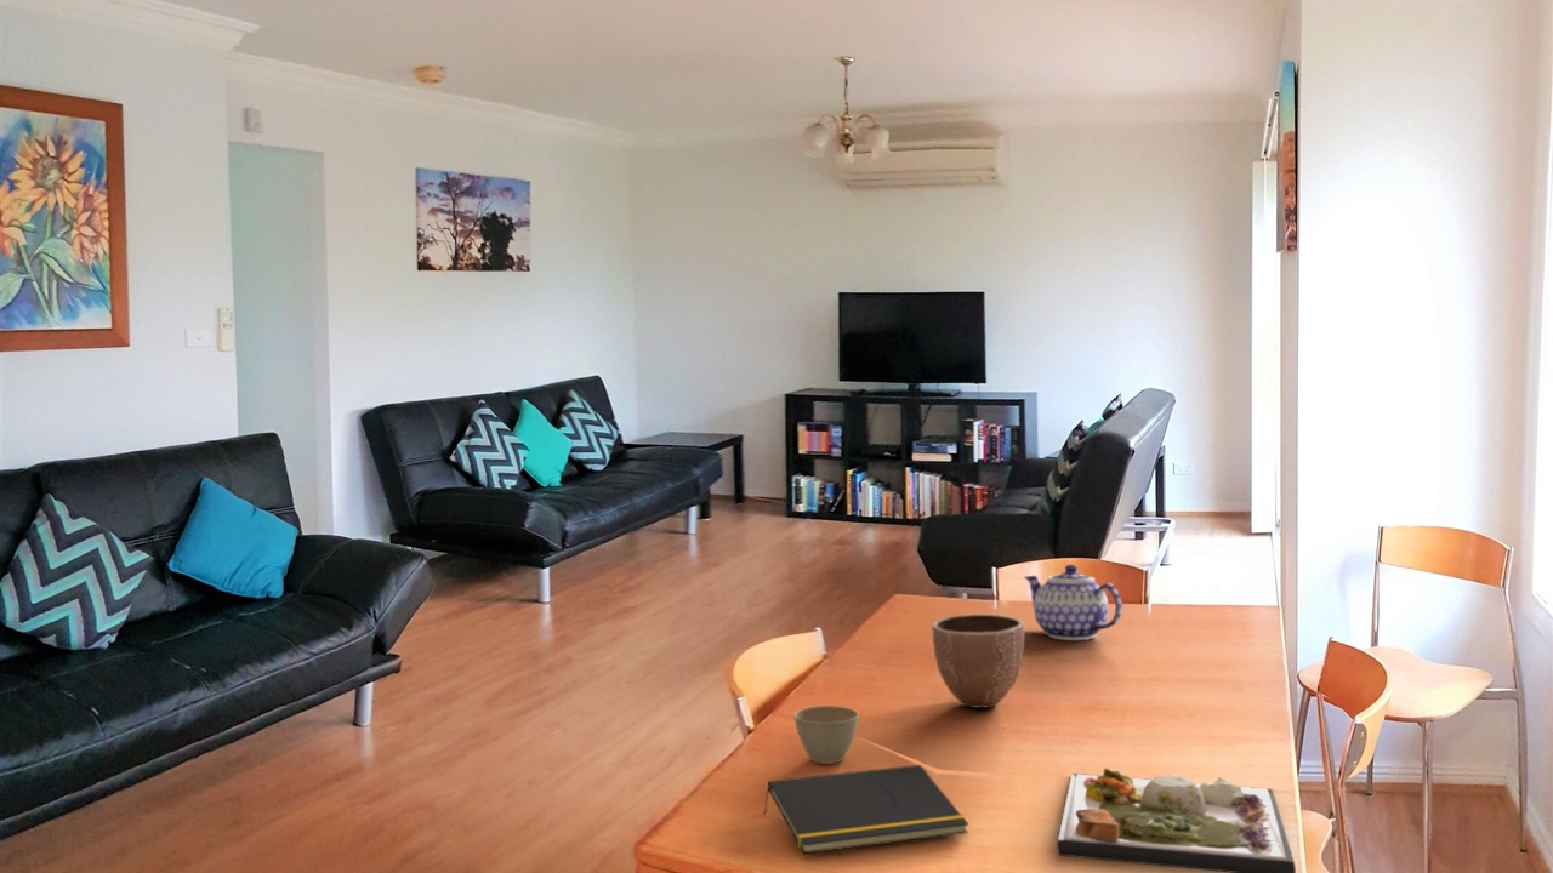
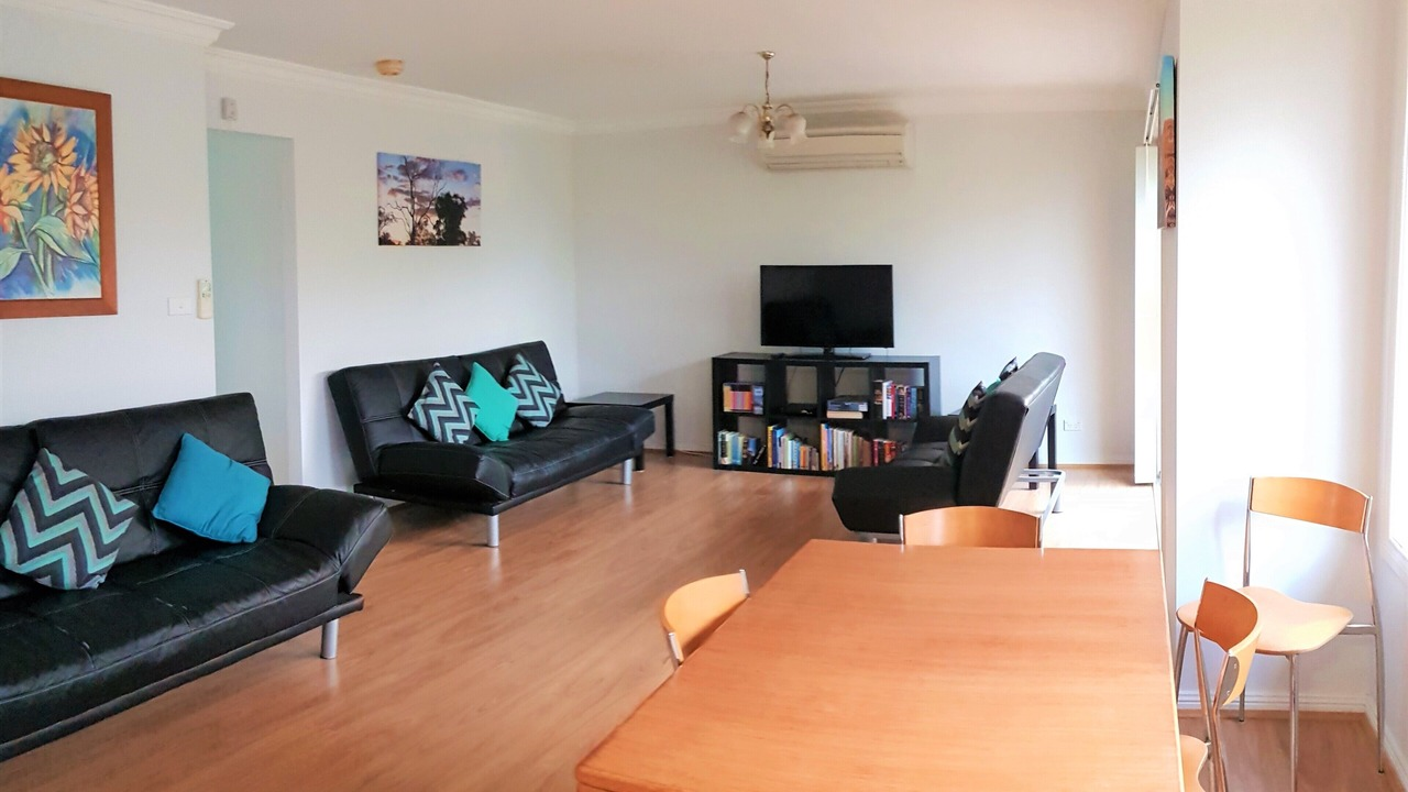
- decorative bowl [931,612,1025,709]
- notepad [763,764,969,855]
- teapot [1023,564,1123,641]
- flower pot [793,704,860,765]
- dinner plate [1056,768,1297,873]
